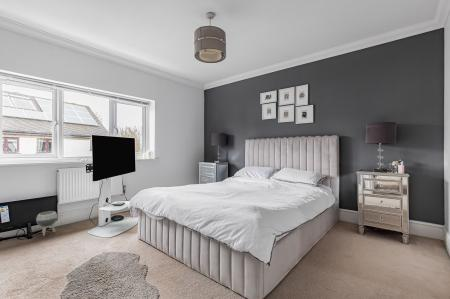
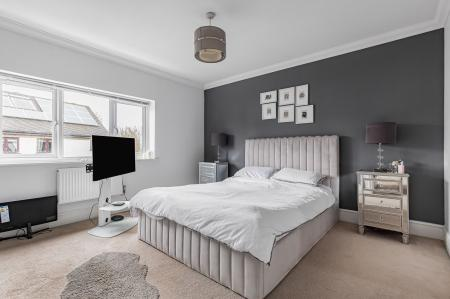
- planter [35,210,58,237]
